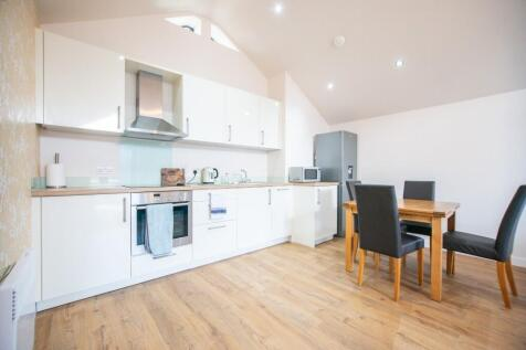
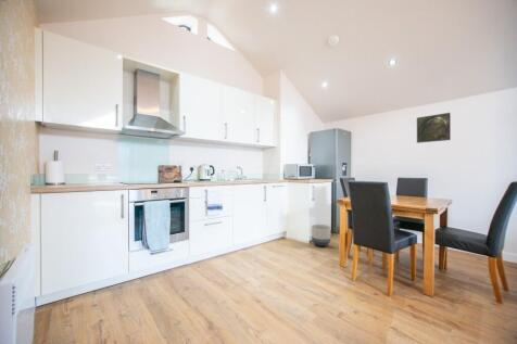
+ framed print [416,112,452,144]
+ planter [311,224,332,247]
